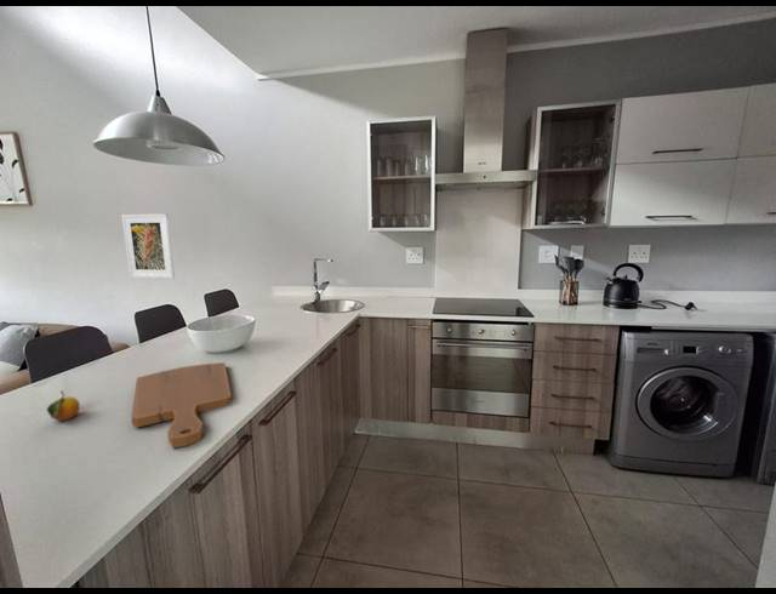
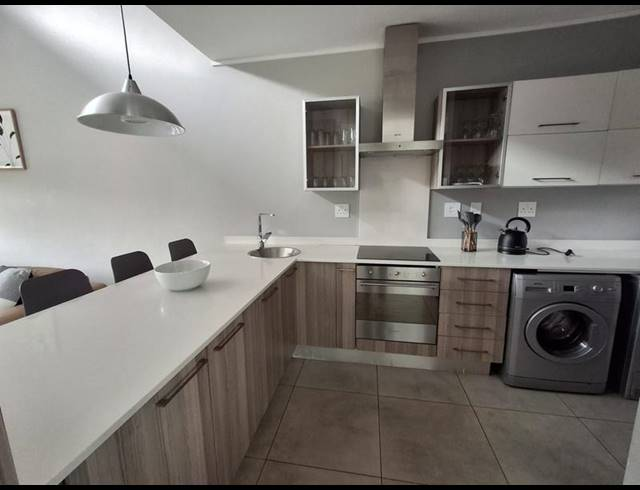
- fruit [46,389,81,422]
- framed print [120,212,176,280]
- cutting board [131,361,233,450]
